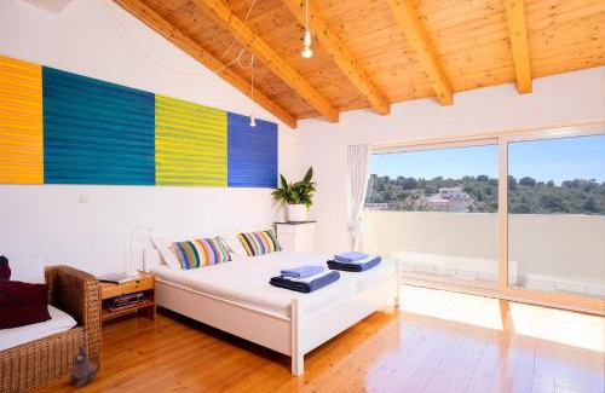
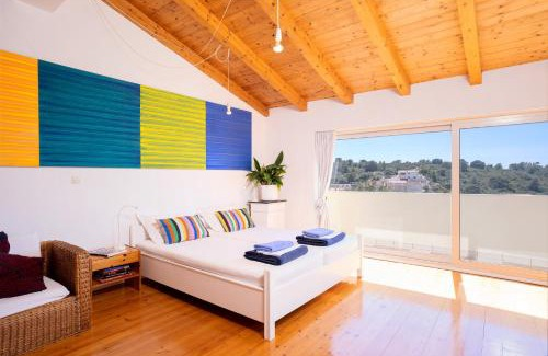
- plush toy [67,345,102,389]
